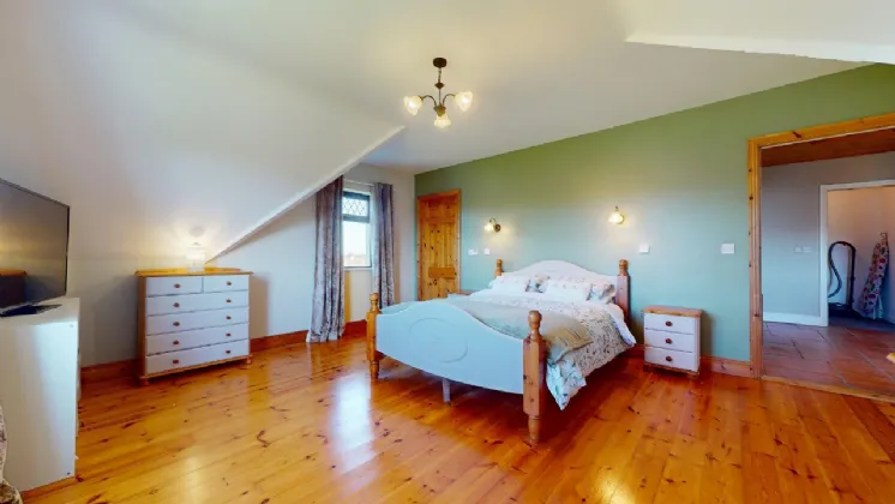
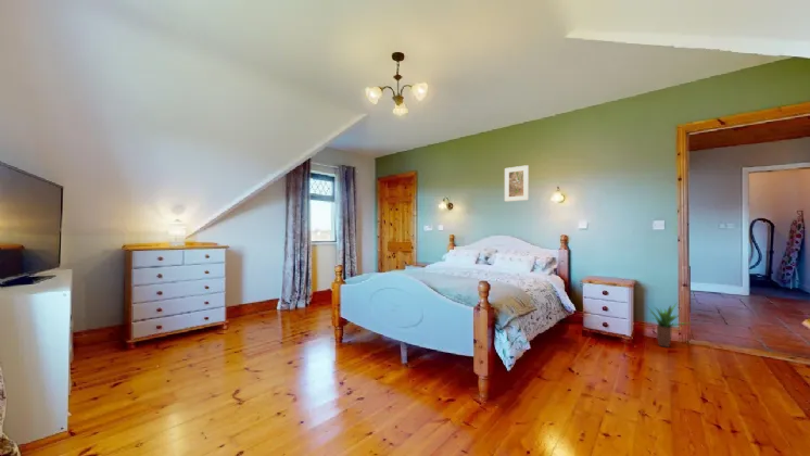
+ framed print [504,164,530,203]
+ potted plant [644,302,691,349]
